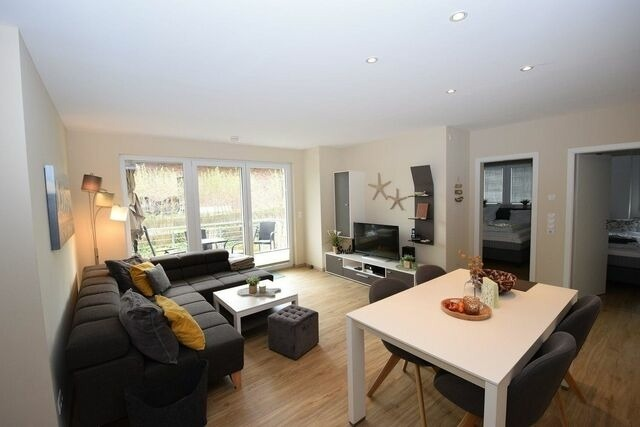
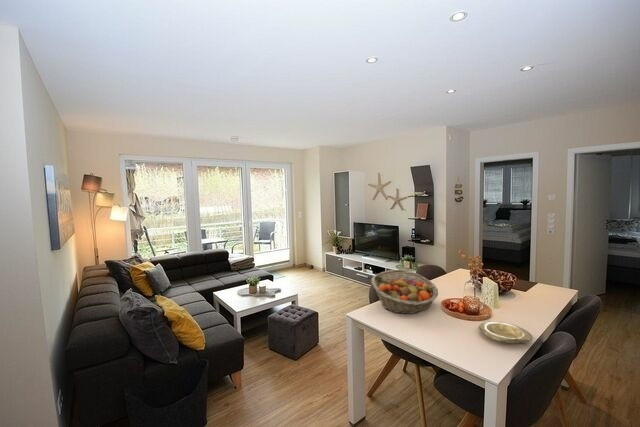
+ fruit basket [370,269,439,315]
+ plate [478,320,534,344]
